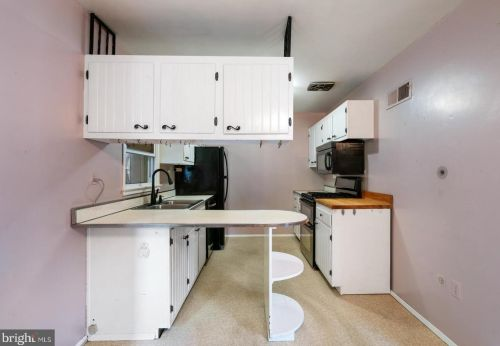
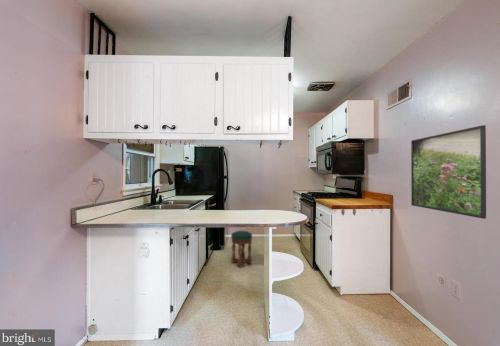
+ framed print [410,124,487,220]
+ stool [230,230,253,268]
